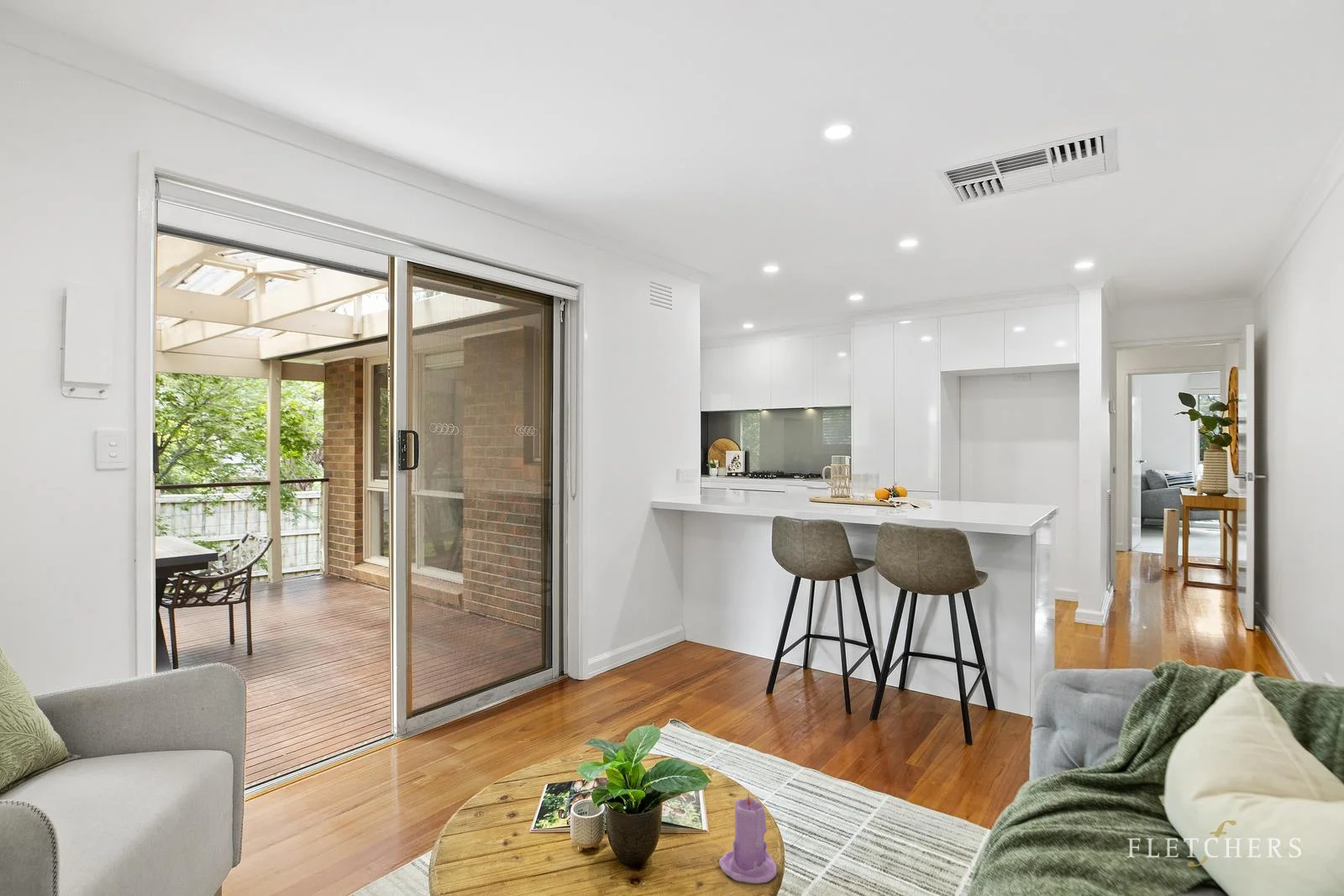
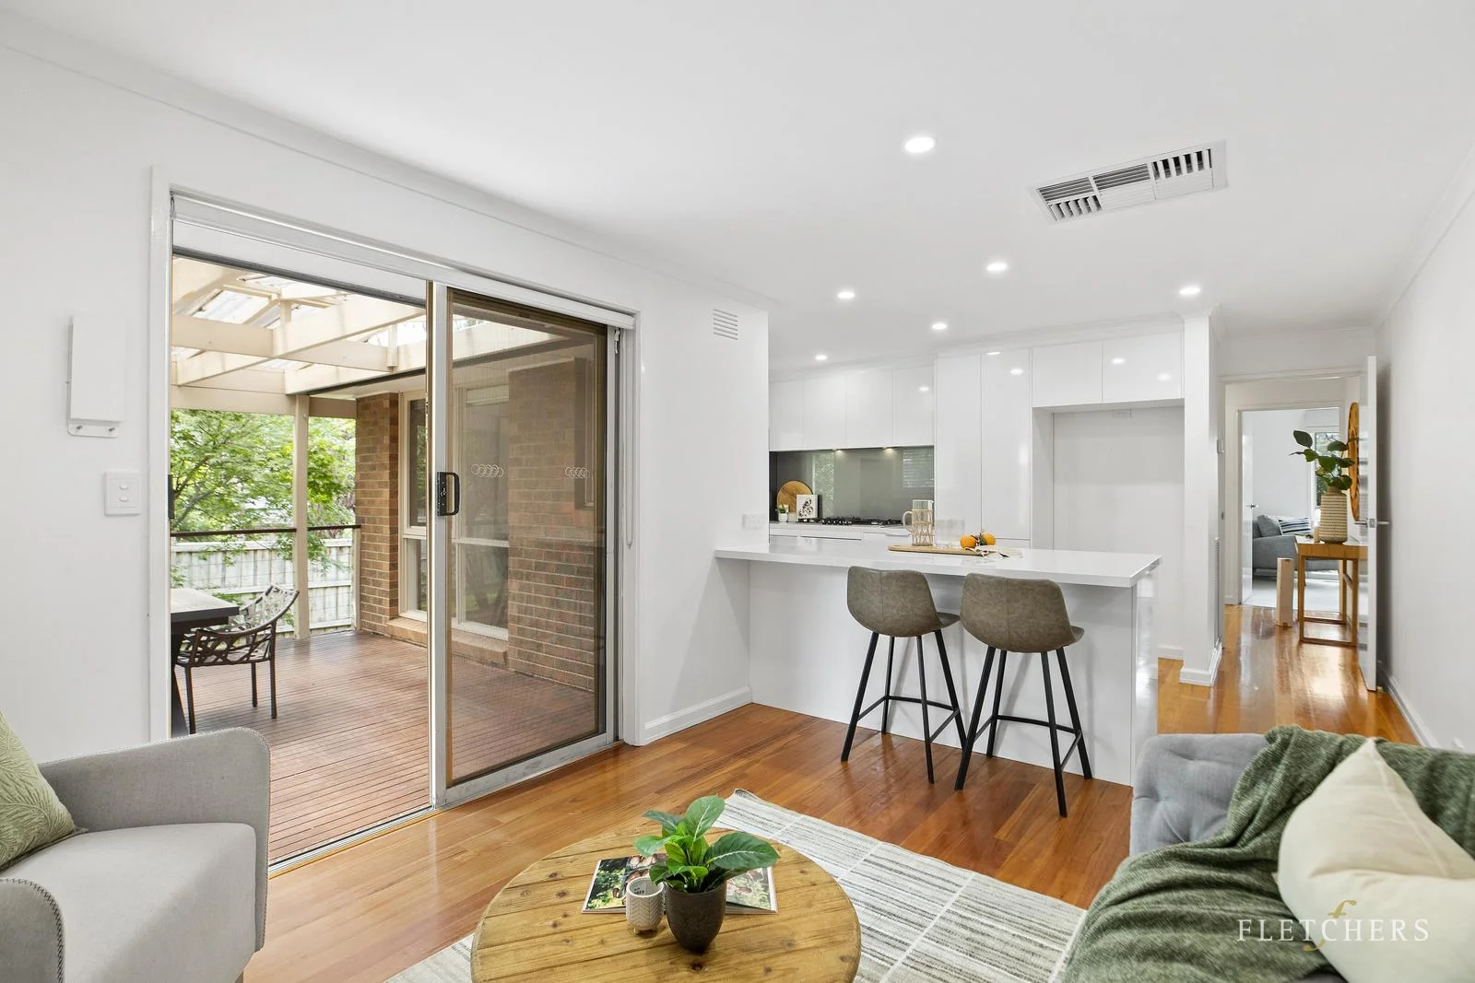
- candle [718,793,777,884]
